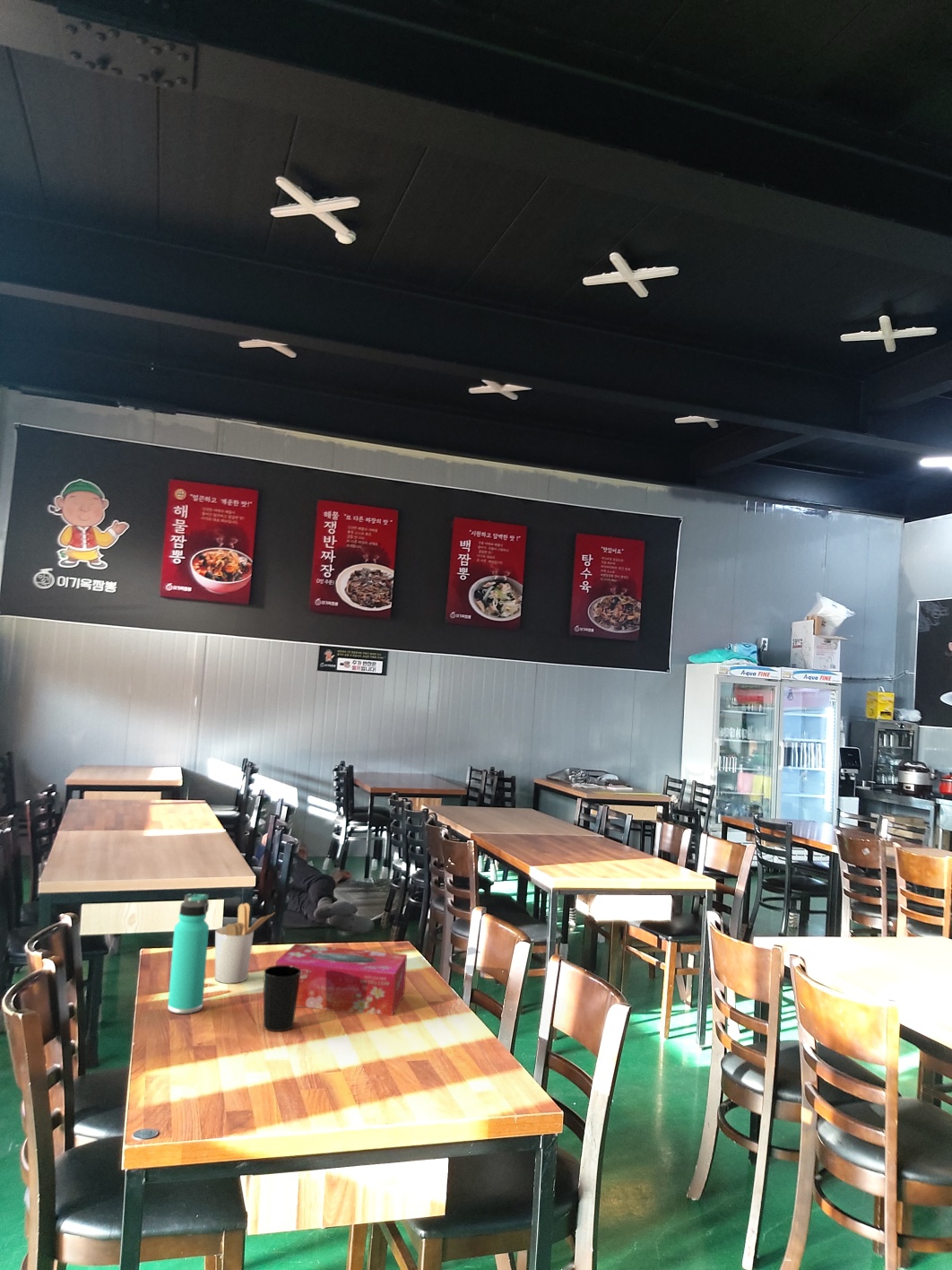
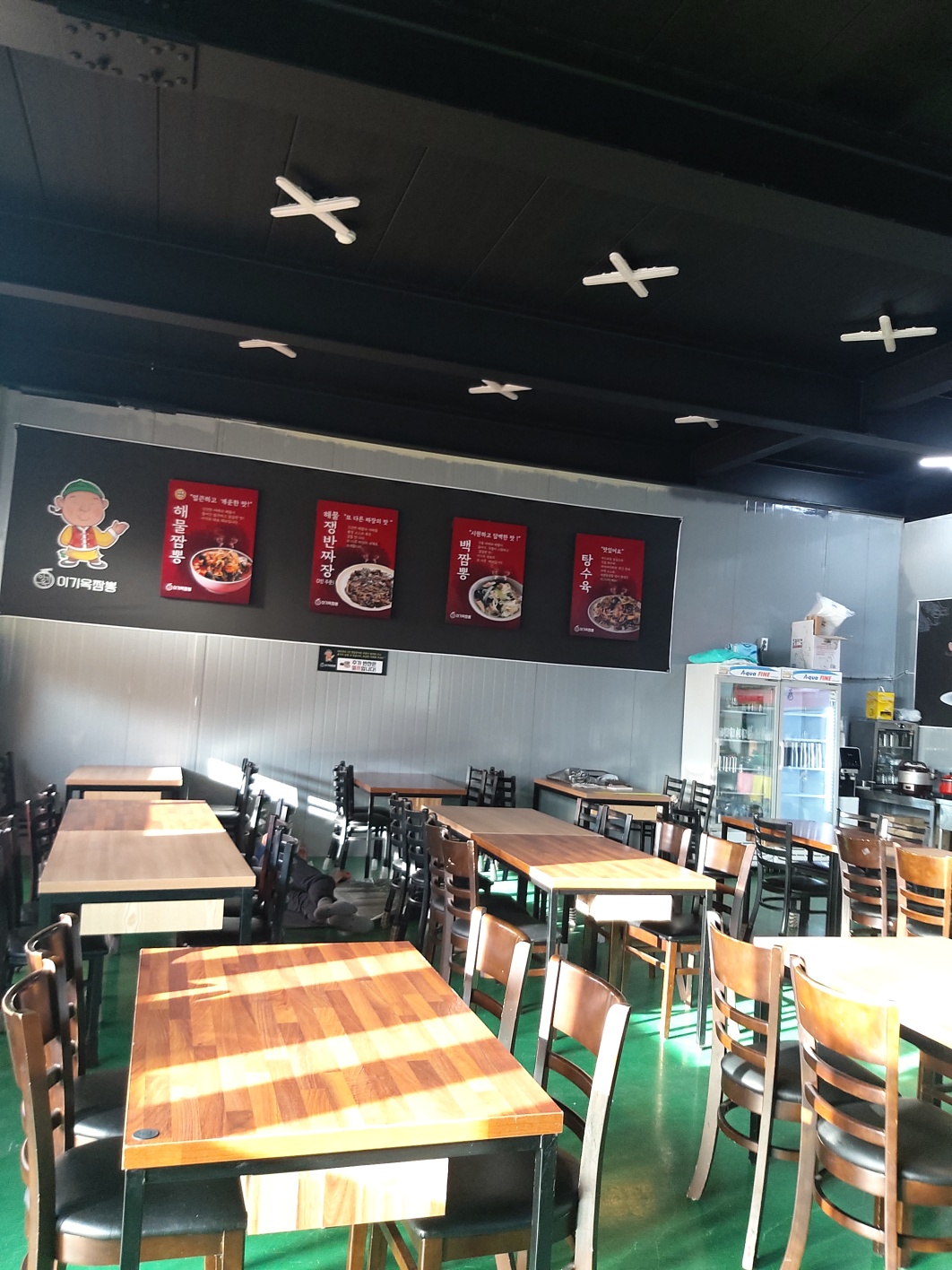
- tissue box [274,943,408,1016]
- cup [263,965,301,1032]
- utensil holder [214,902,276,984]
- thermos bottle [167,892,210,1014]
